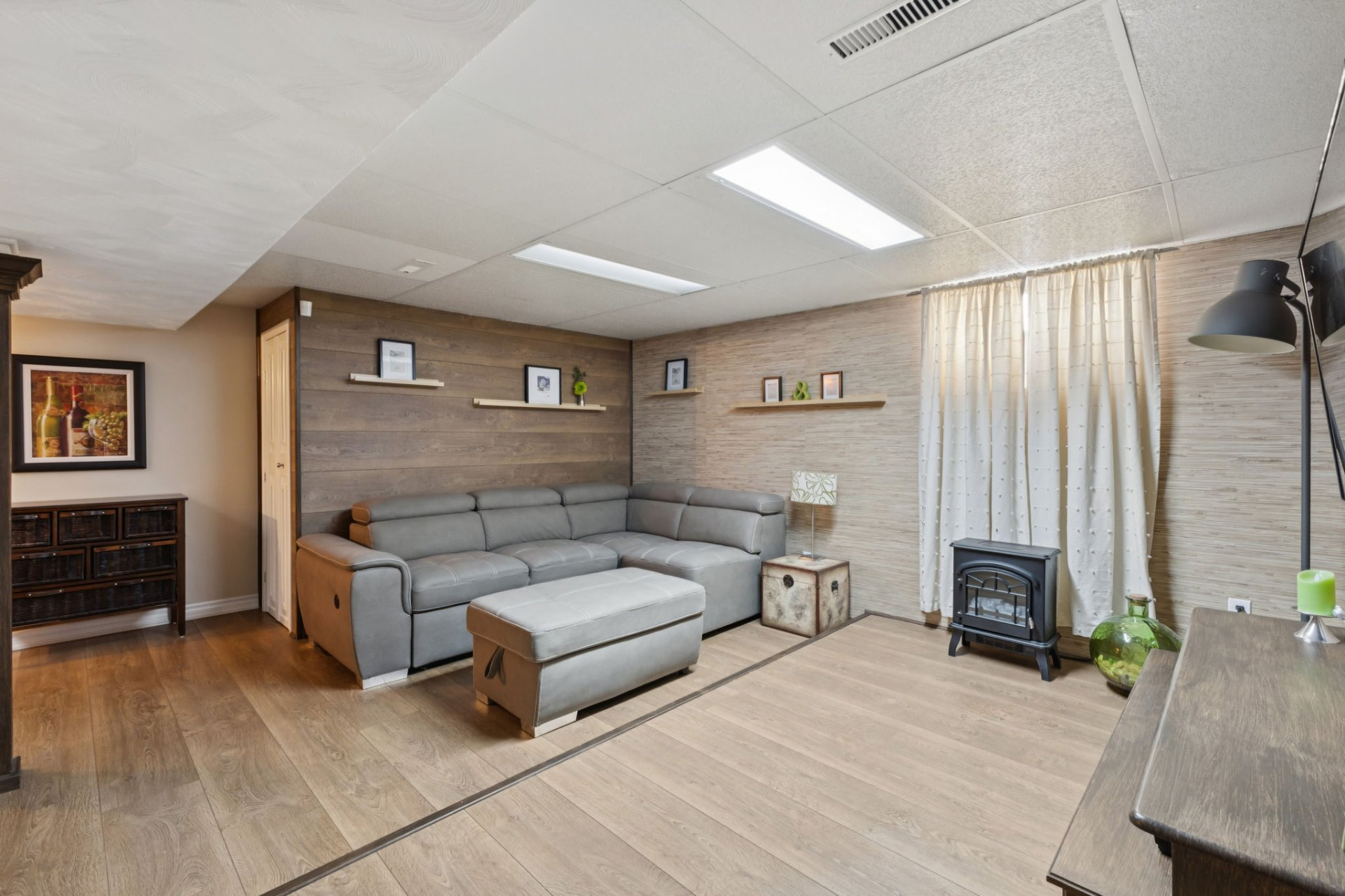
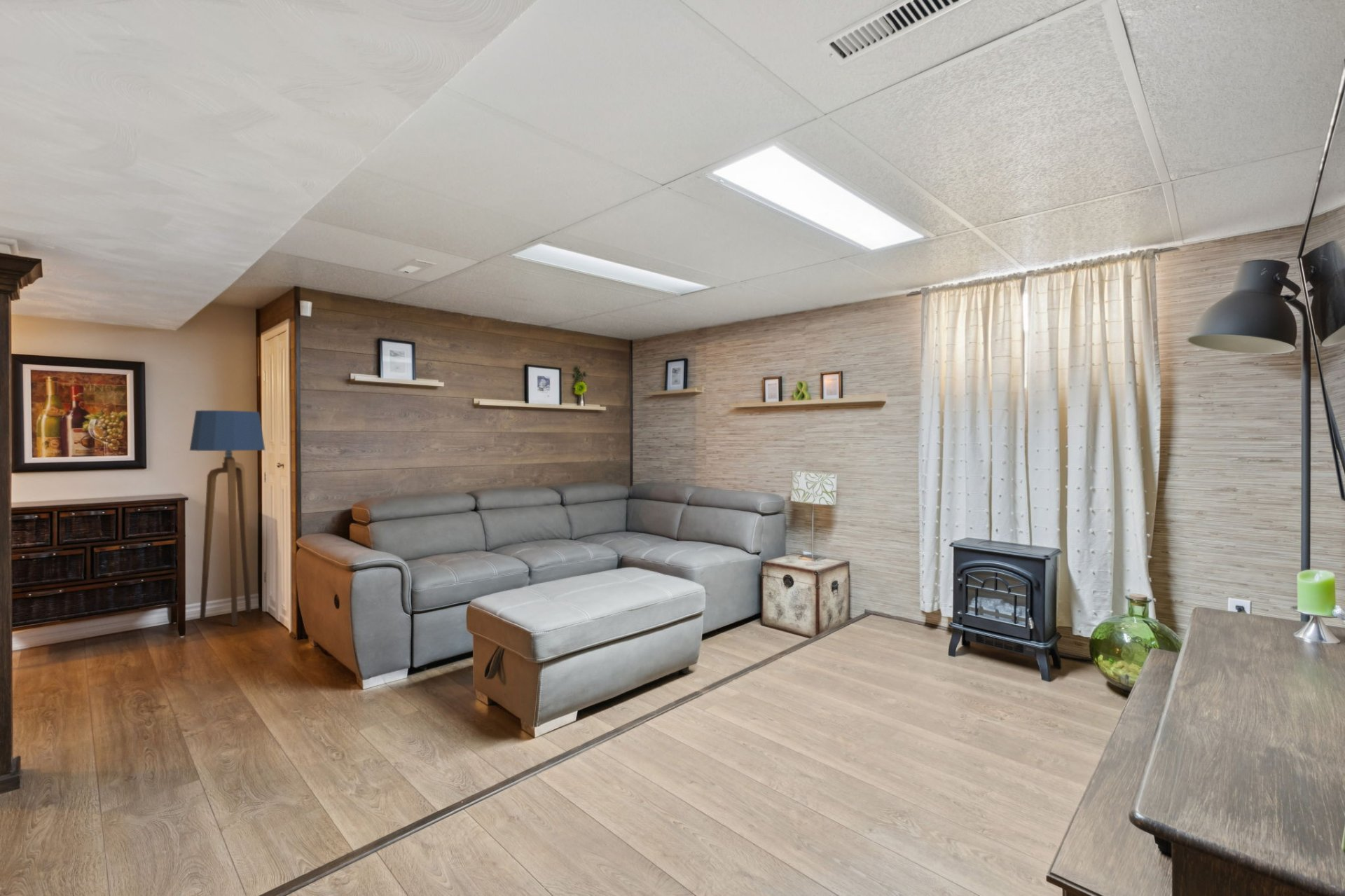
+ floor lamp [189,410,265,627]
